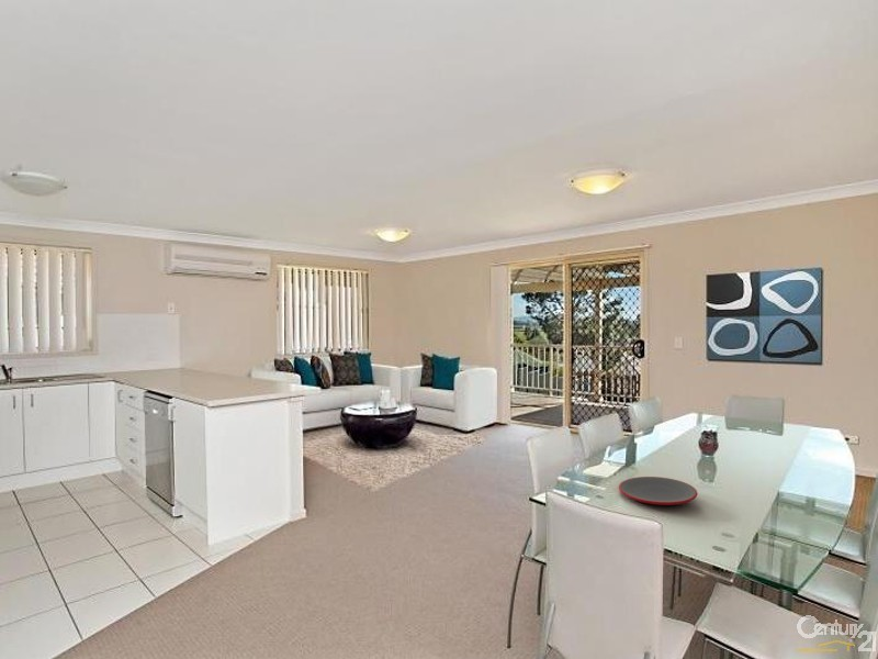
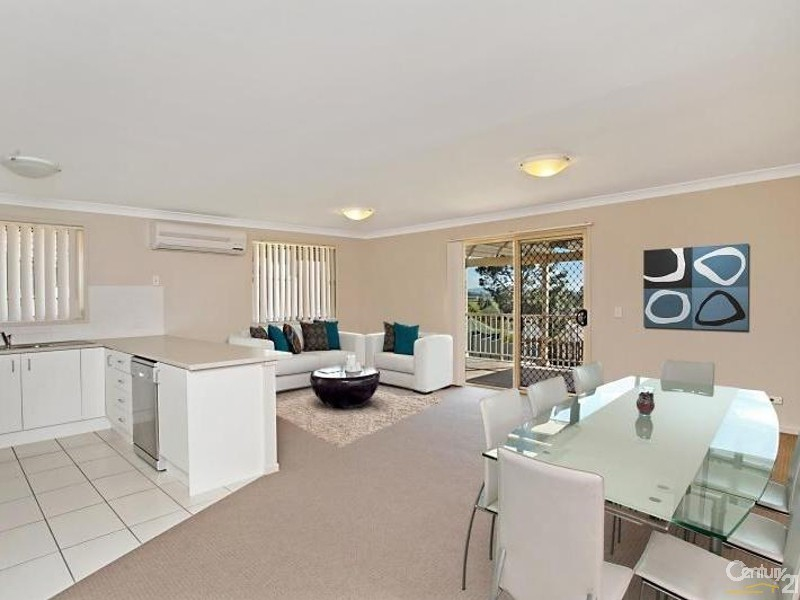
- plate [618,476,699,506]
